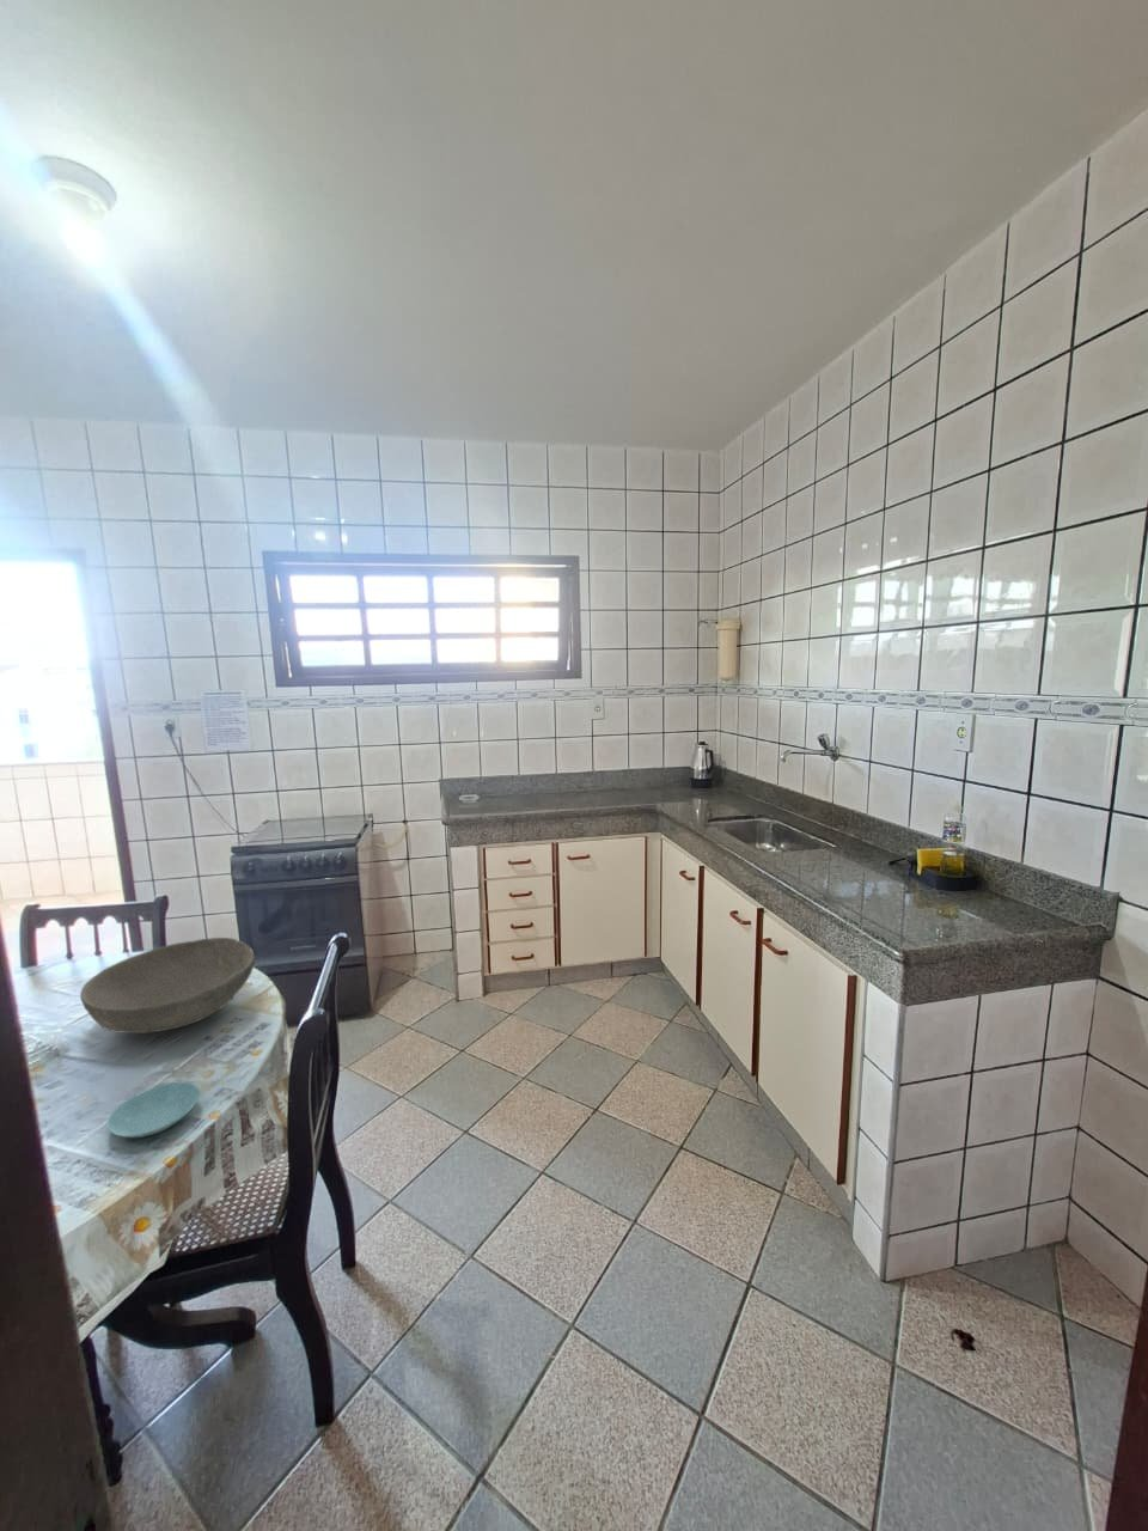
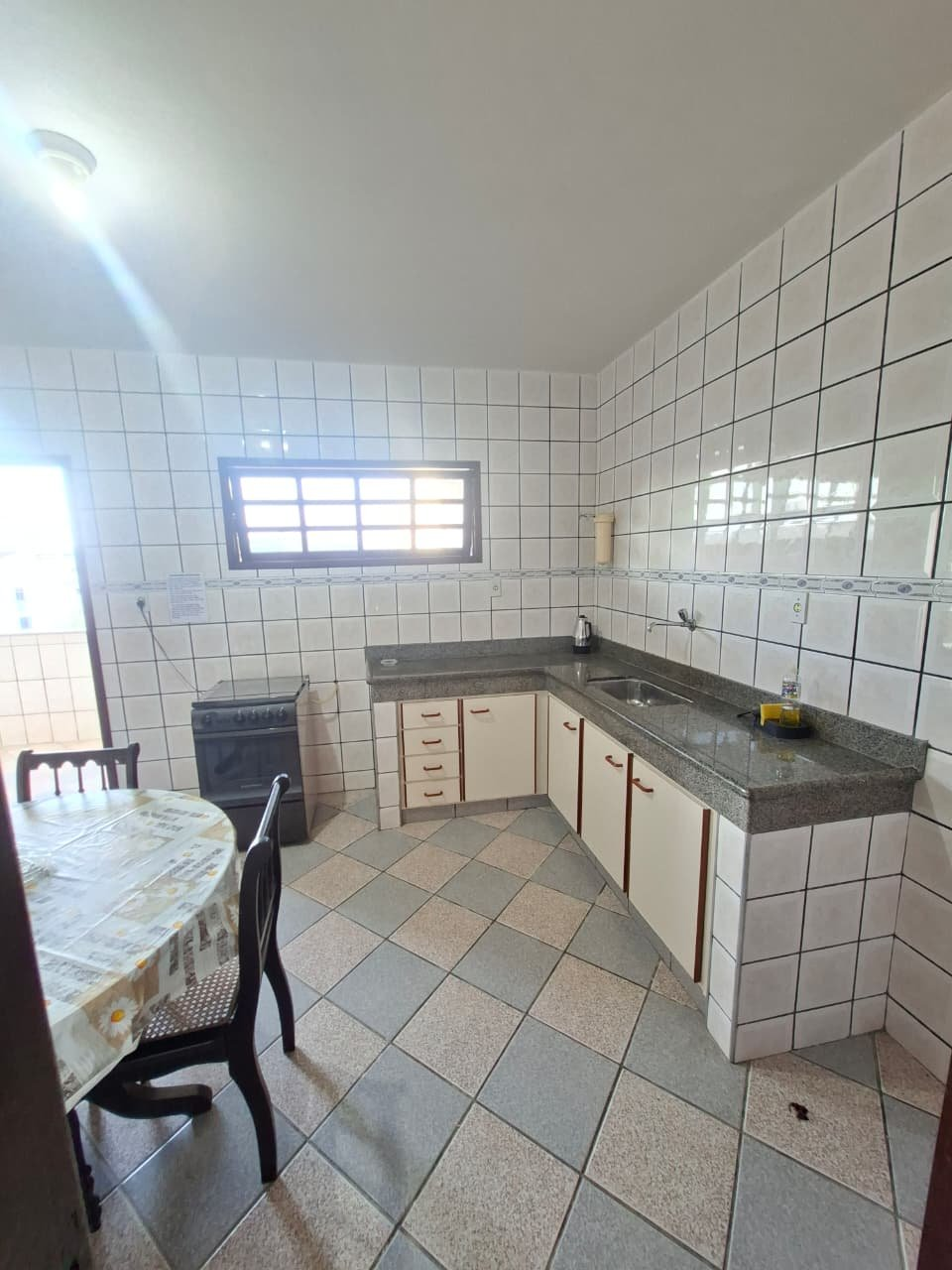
- bowl [78,937,256,1034]
- saucer [106,1081,201,1139]
